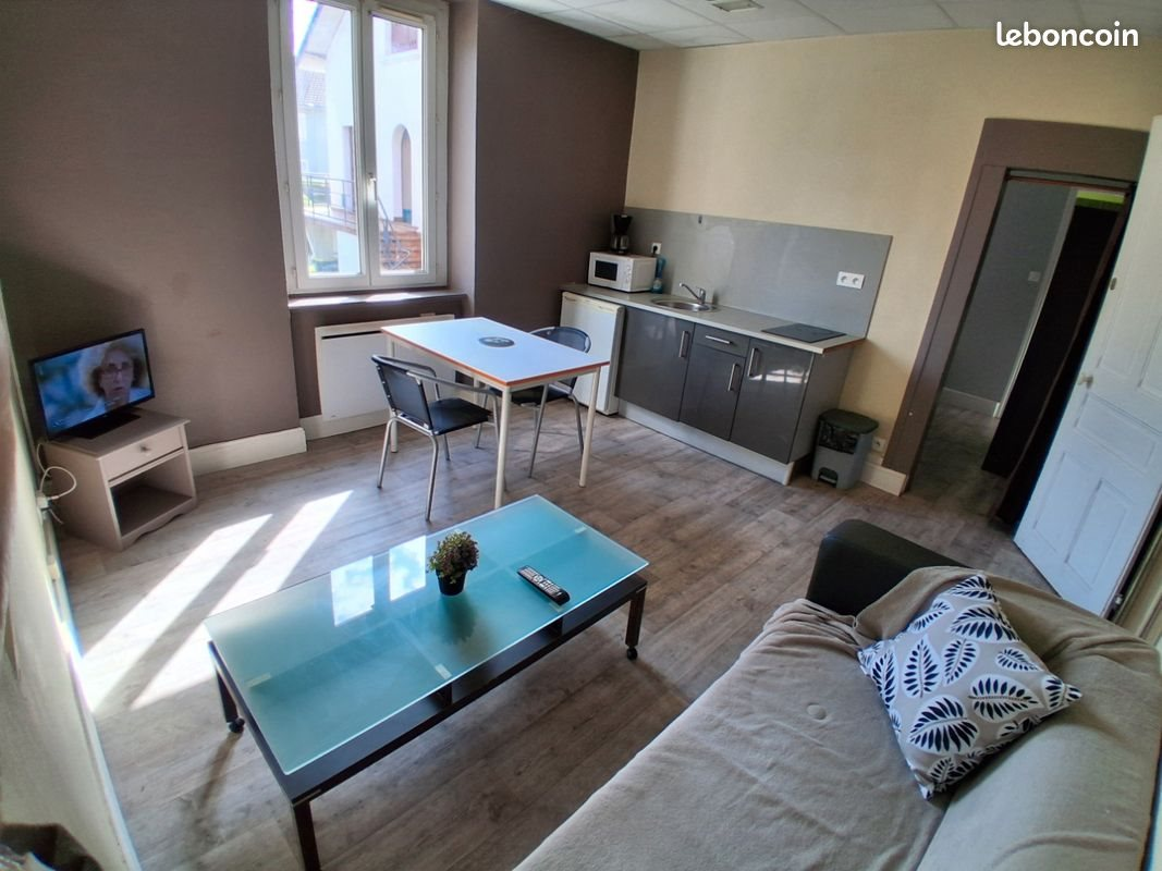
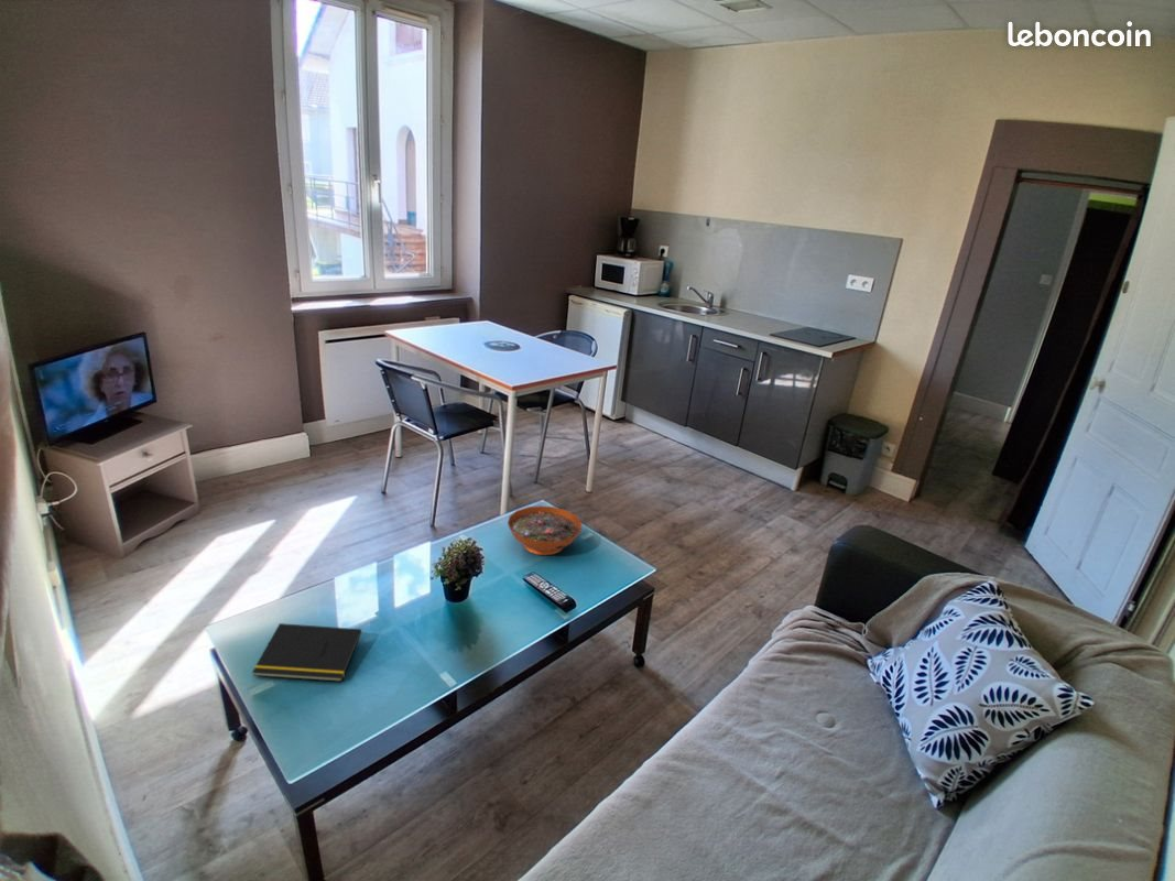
+ notepad [251,622,362,683]
+ decorative bowl [507,504,583,556]
